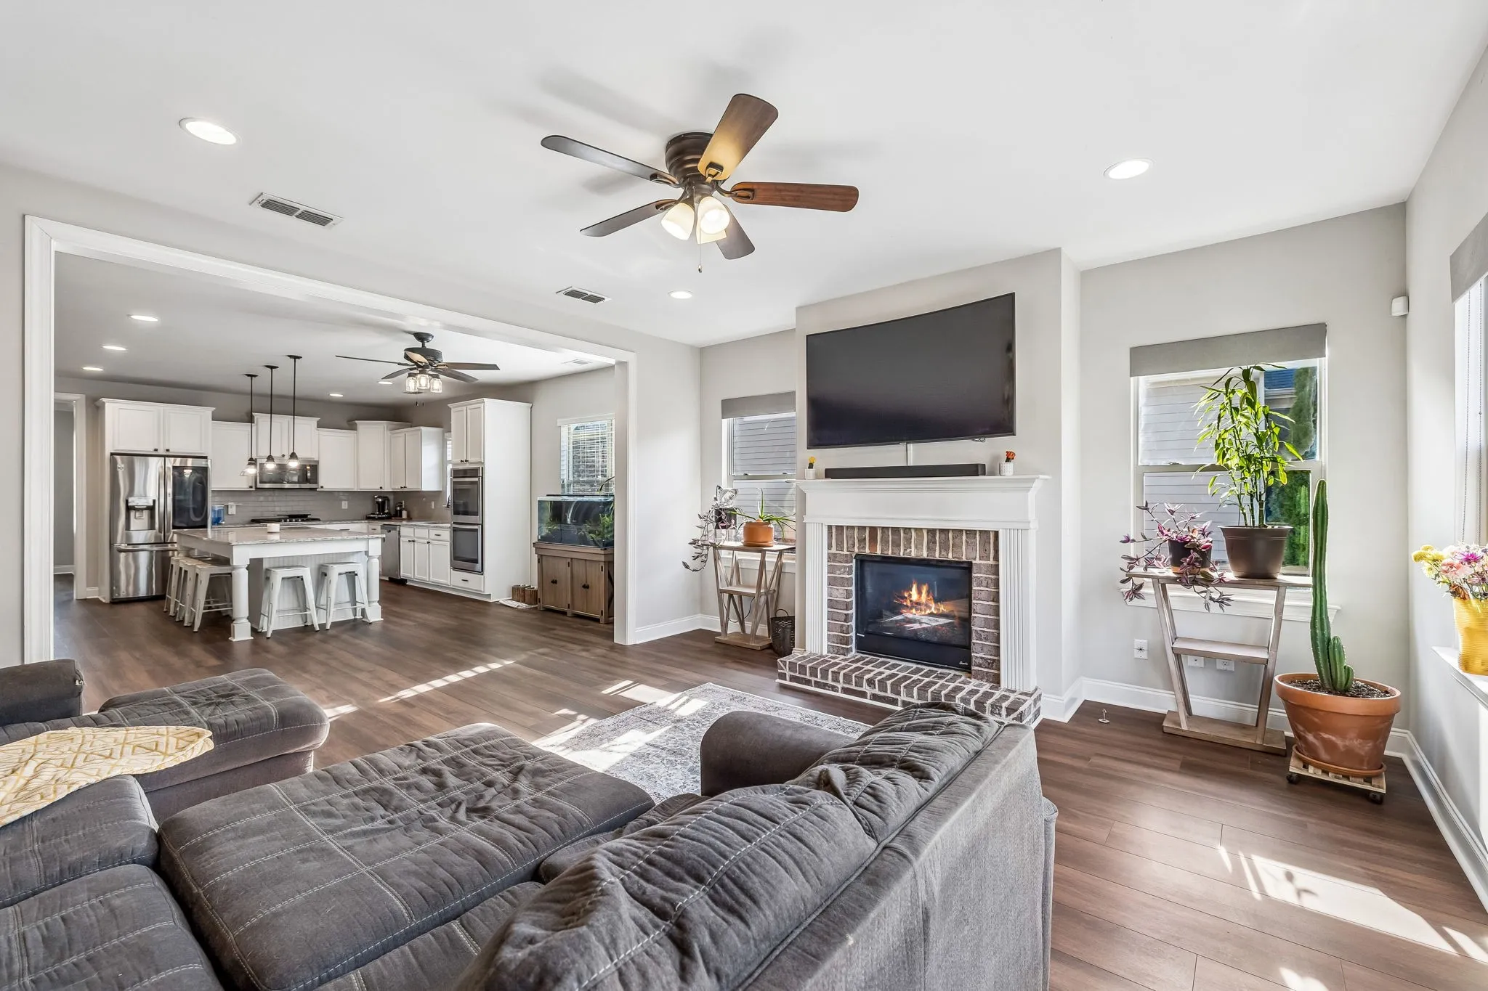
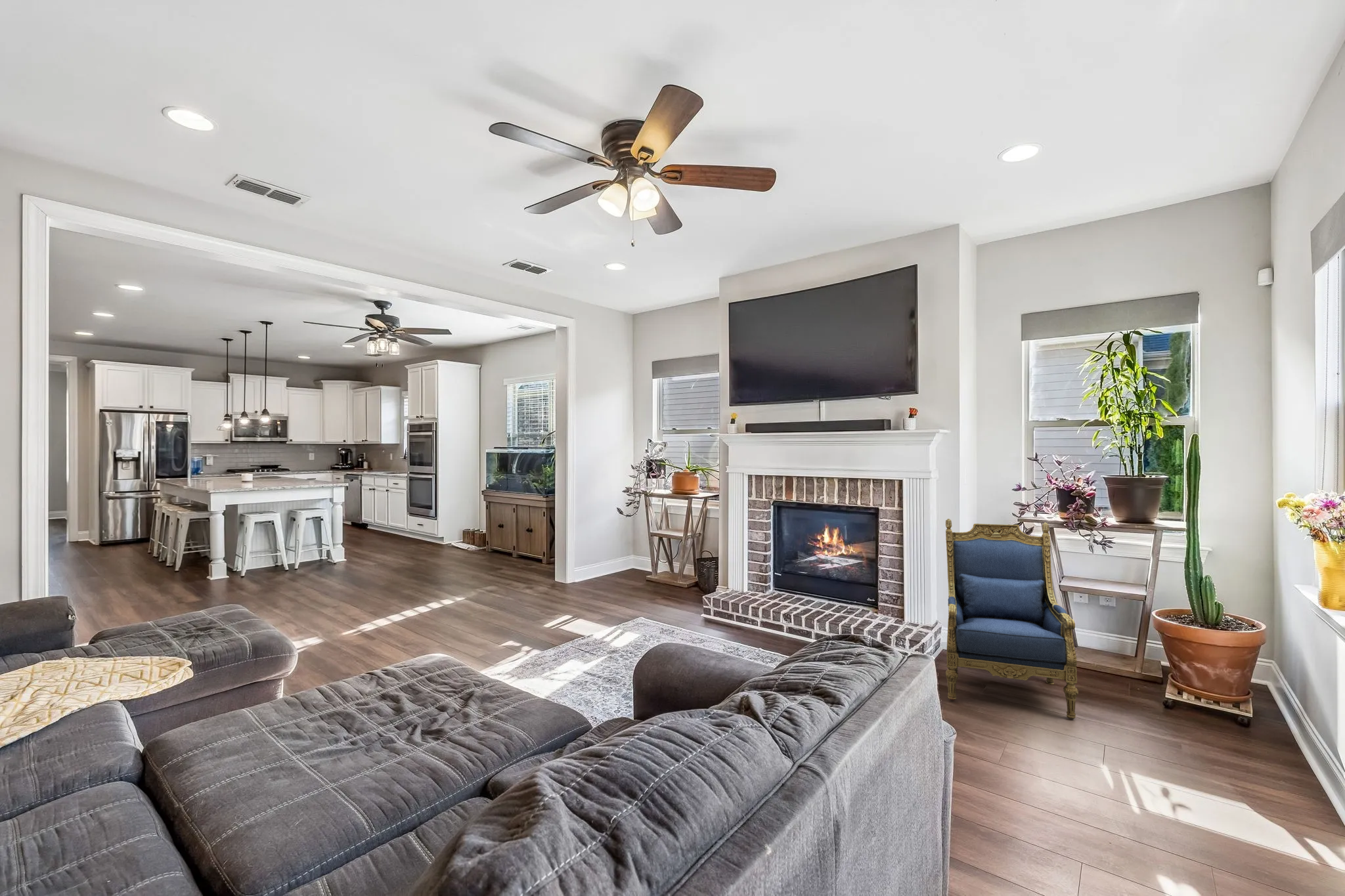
+ armchair [945,518,1079,719]
